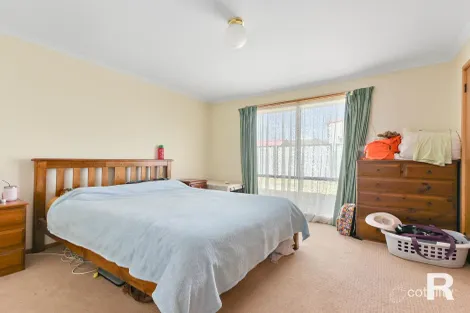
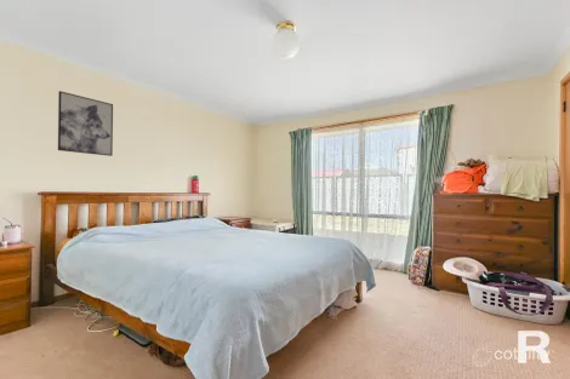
+ wall art [57,90,114,157]
